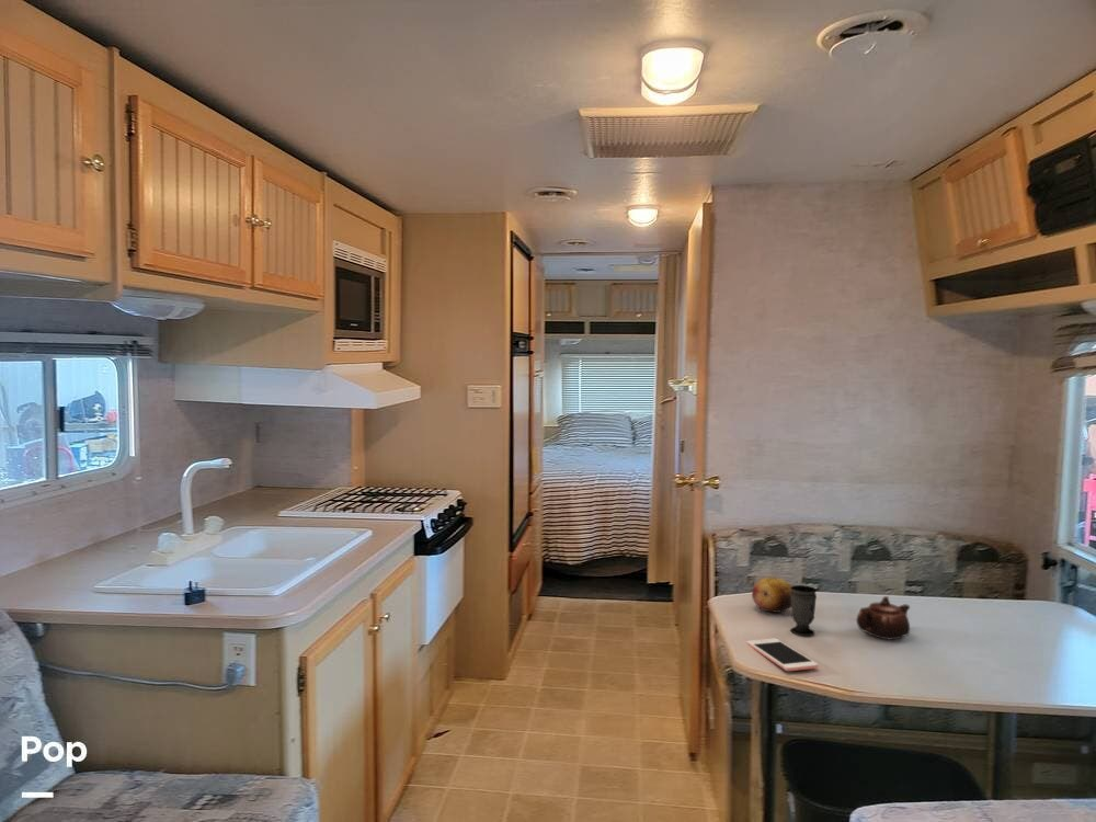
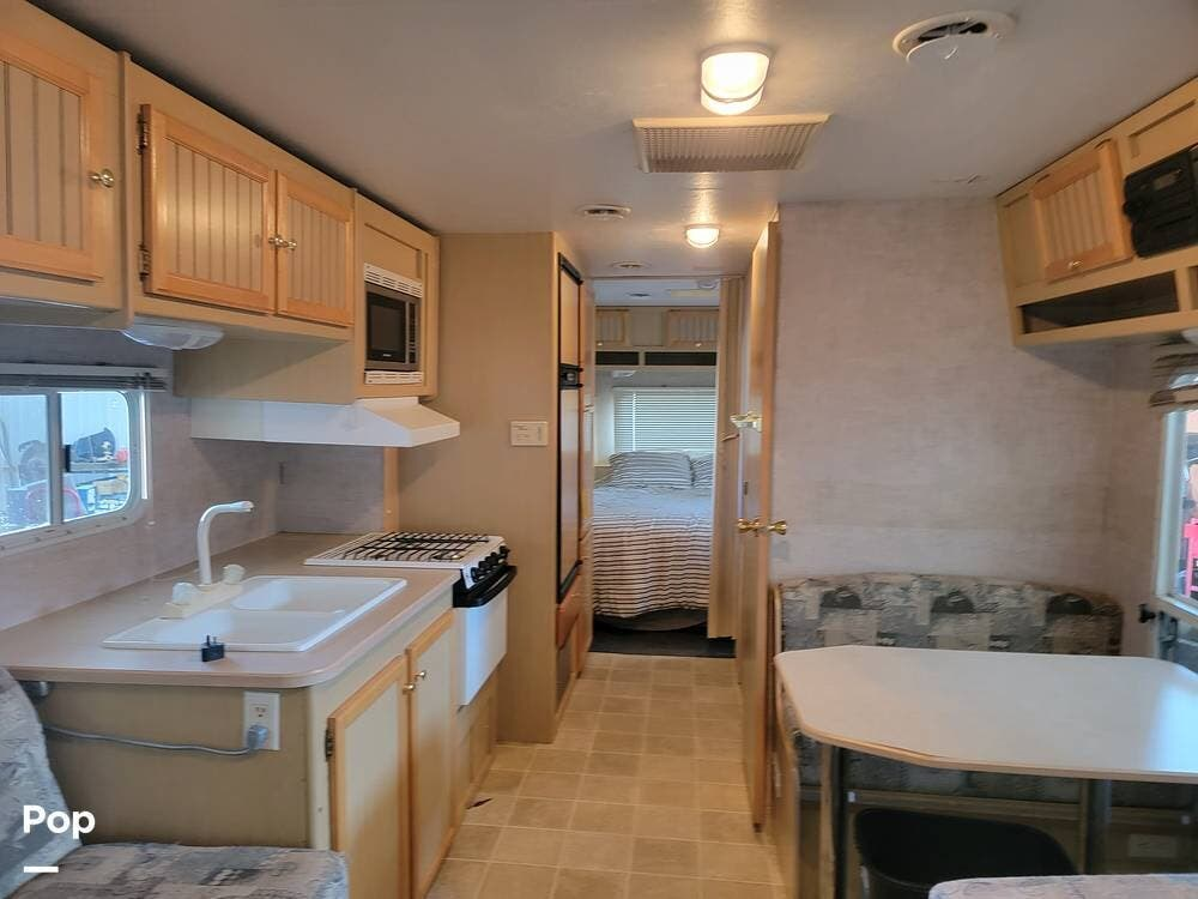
- cup [789,584,818,637]
- teapot [856,595,911,641]
- cell phone [746,638,819,672]
- fruit [751,576,792,614]
